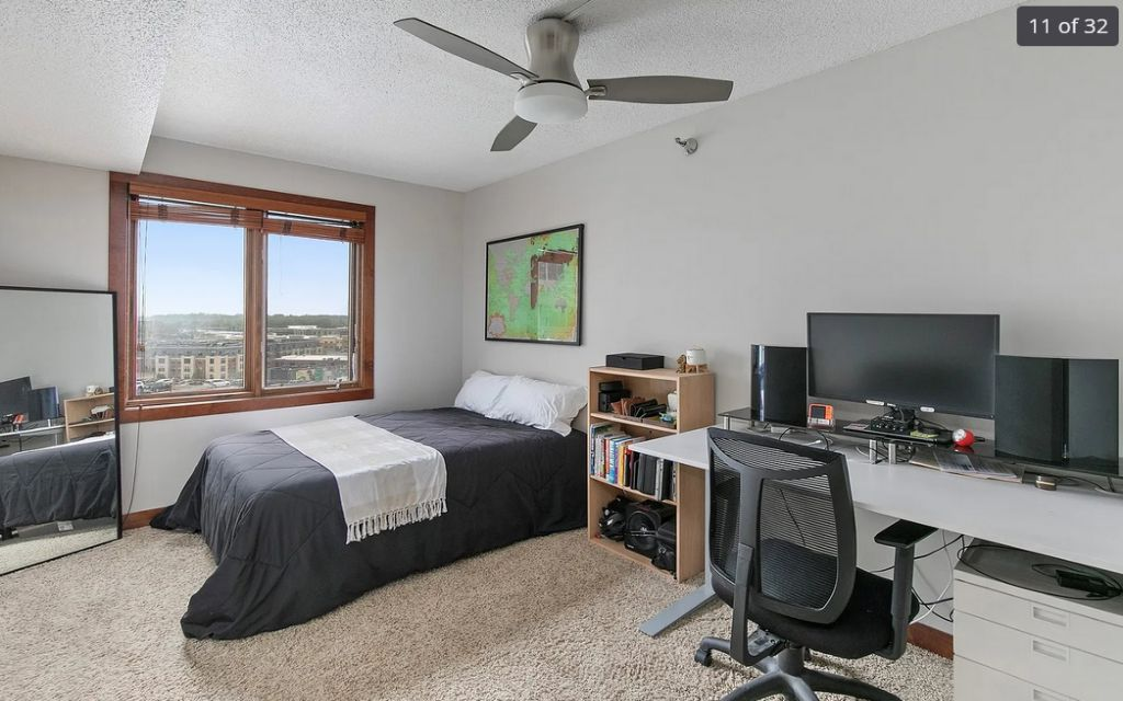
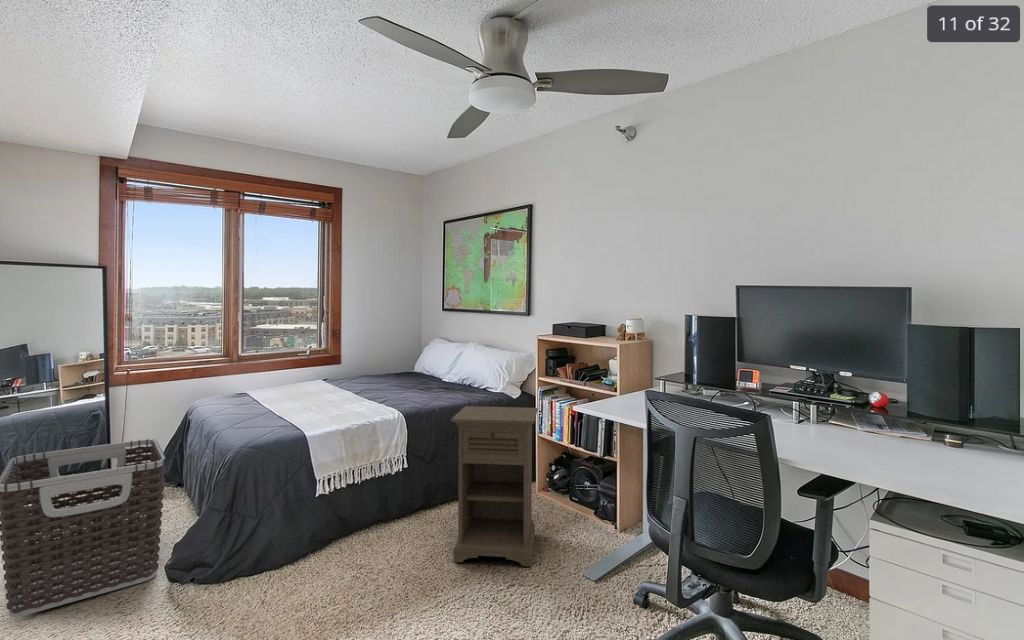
+ clothes hamper [0,438,167,618]
+ nightstand [450,405,539,567]
